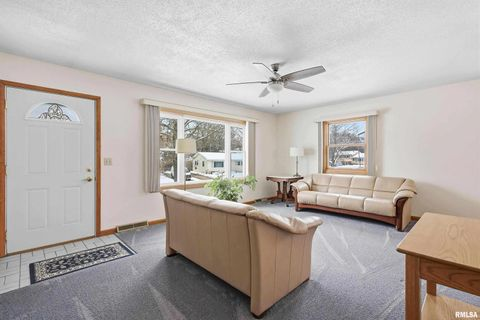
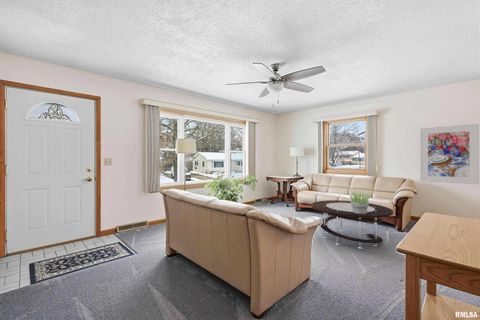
+ potted plant [346,189,372,214]
+ coffee table [311,199,394,250]
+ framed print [419,123,480,185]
